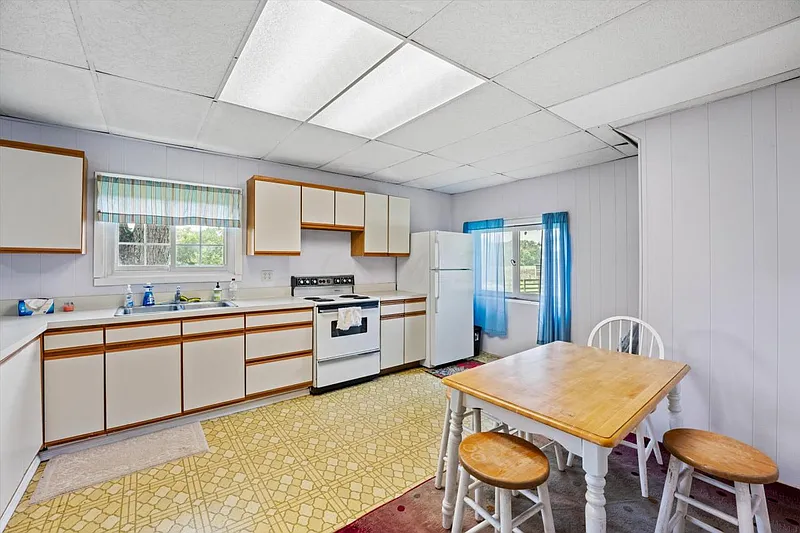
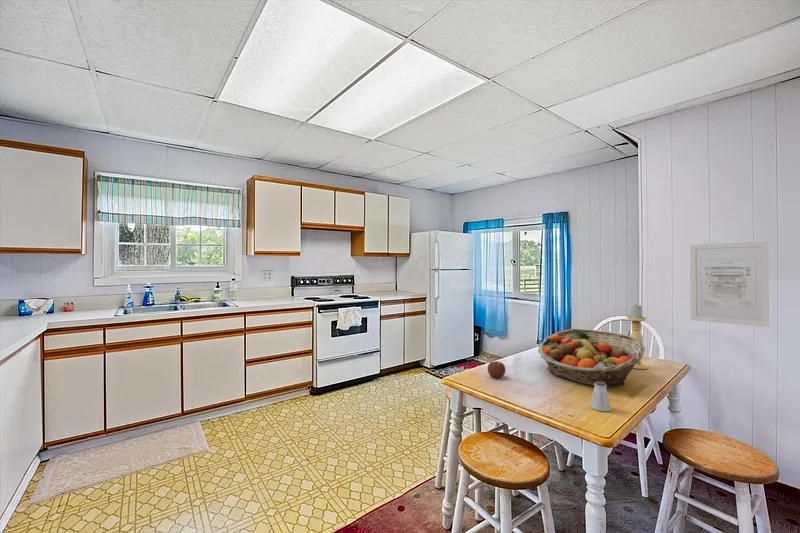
+ saltshaker [589,381,612,412]
+ candle holder [626,303,648,370]
+ fruit basket [537,328,646,387]
+ wall art [689,240,770,328]
+ apple [487,360,506,379]
